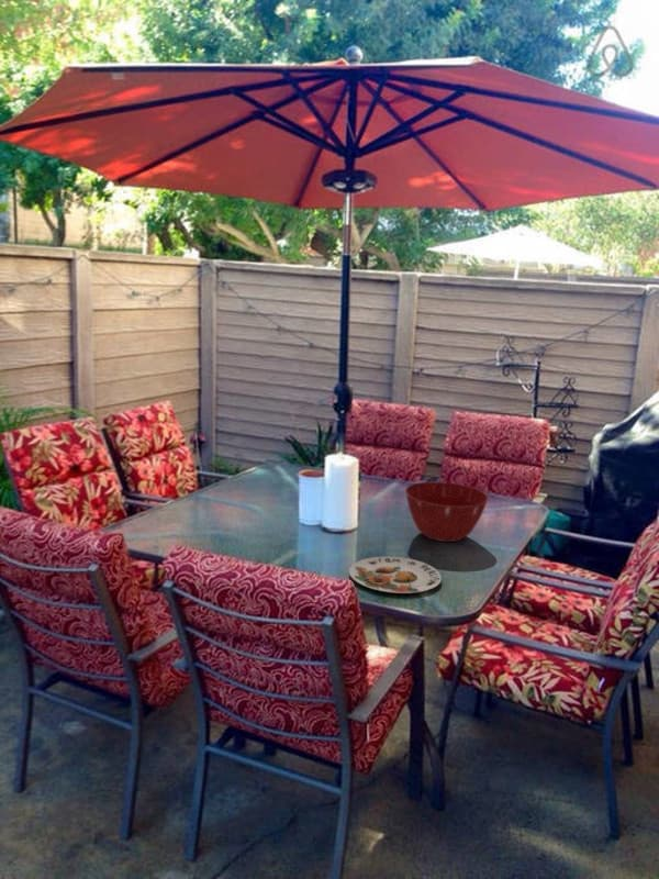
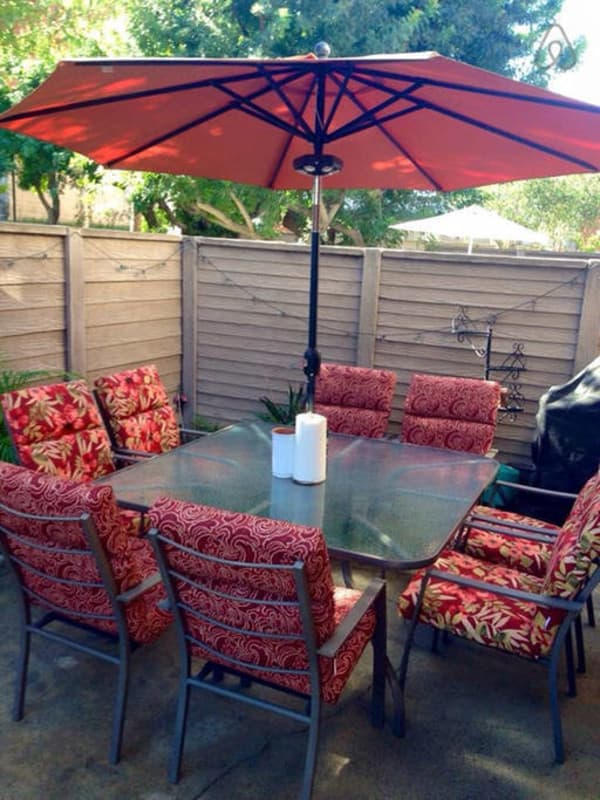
- mixing bowl [404,480,490,543]
- plate [348,556,443,594]
